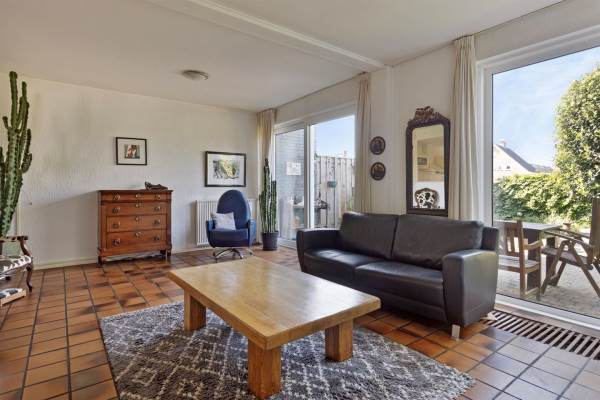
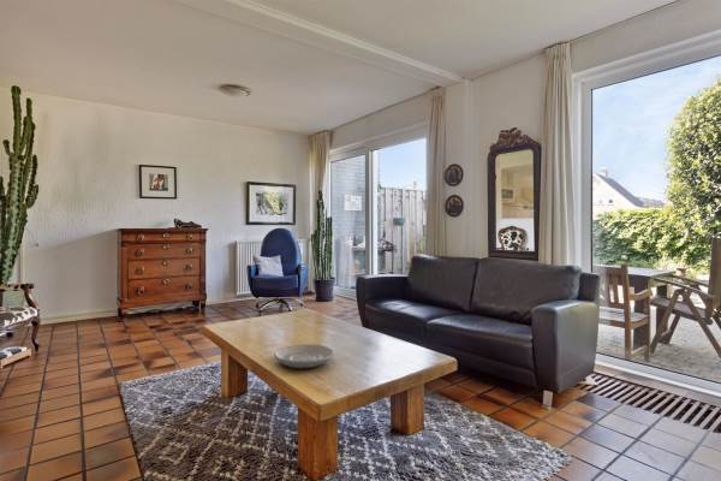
+ plate [273,343,335,369]
